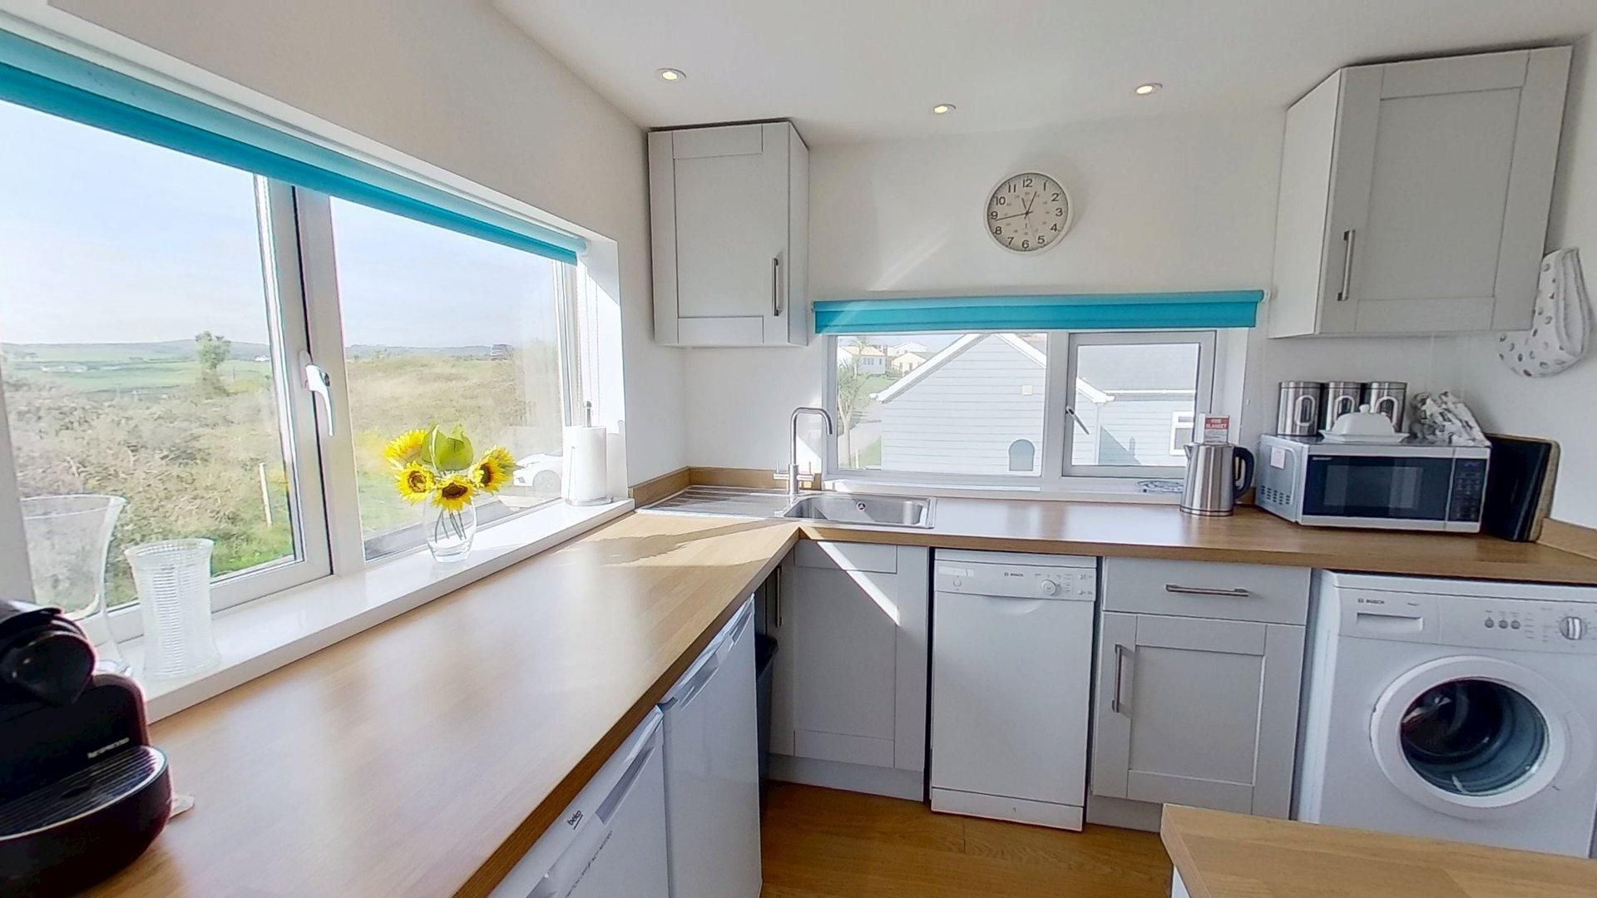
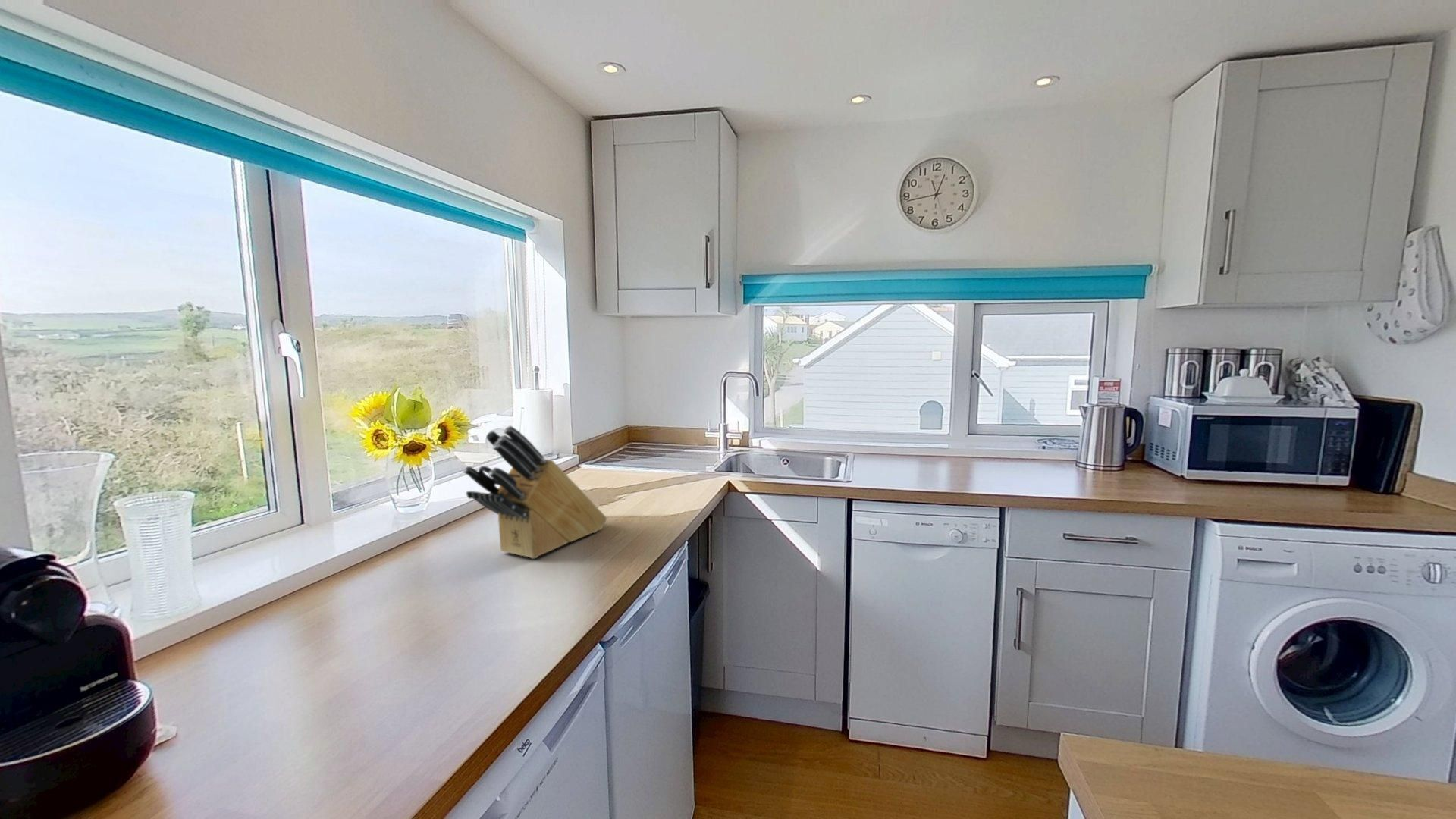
+ knife block [463,425,607,560]
